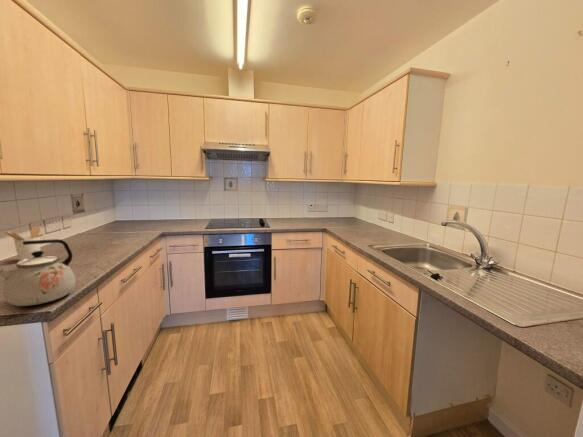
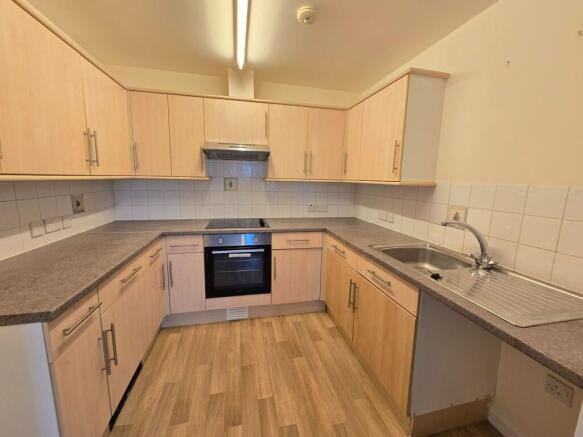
- utensil holder [3,226,41,262]
- kettle [0,238,77,307]
